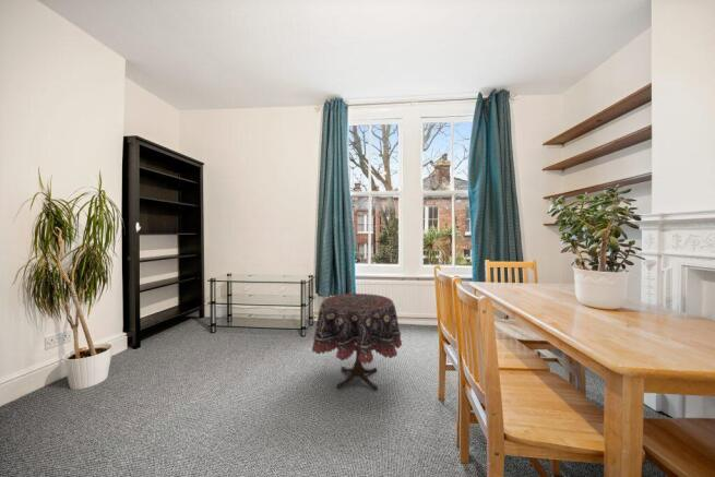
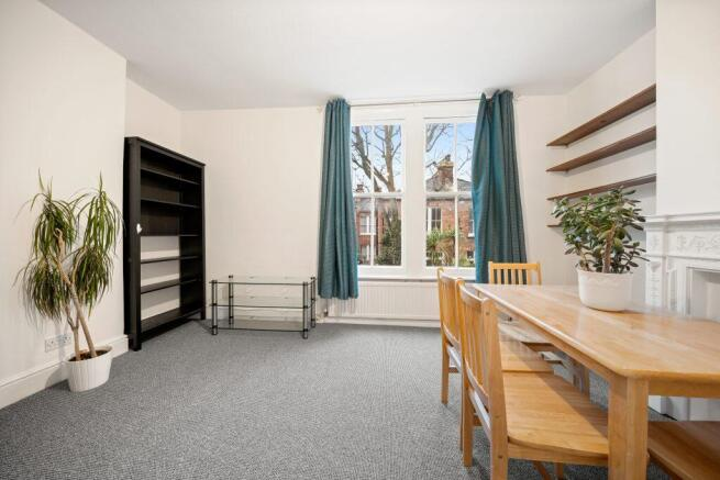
- side table [311,293,403,391]
